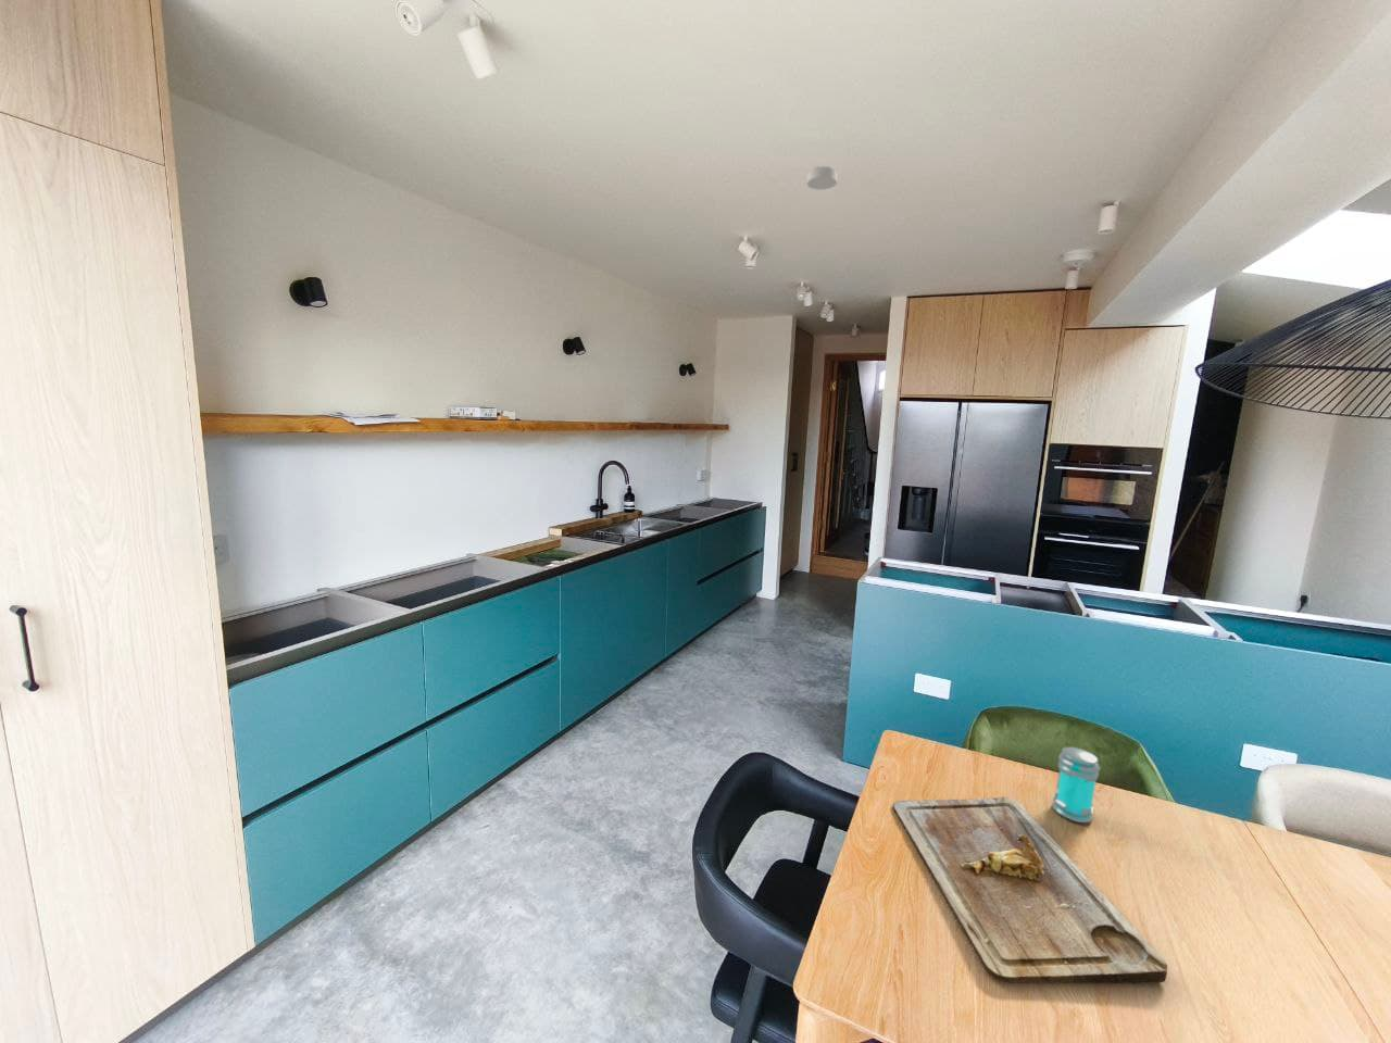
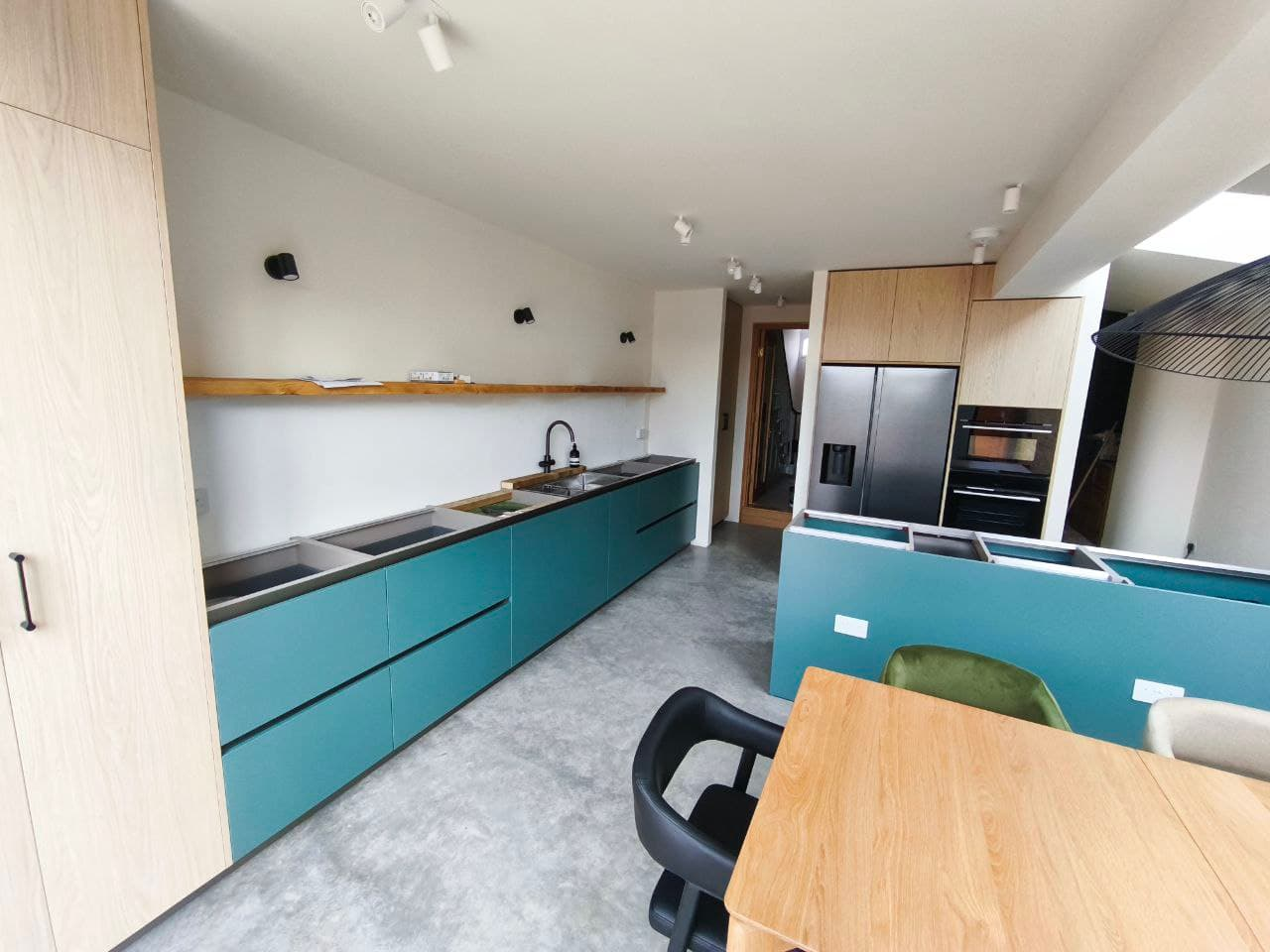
- smoke detector [806,165,839,191]
- jar [1050,746,1102,824]
- cutting board [893,796,1169,985]
